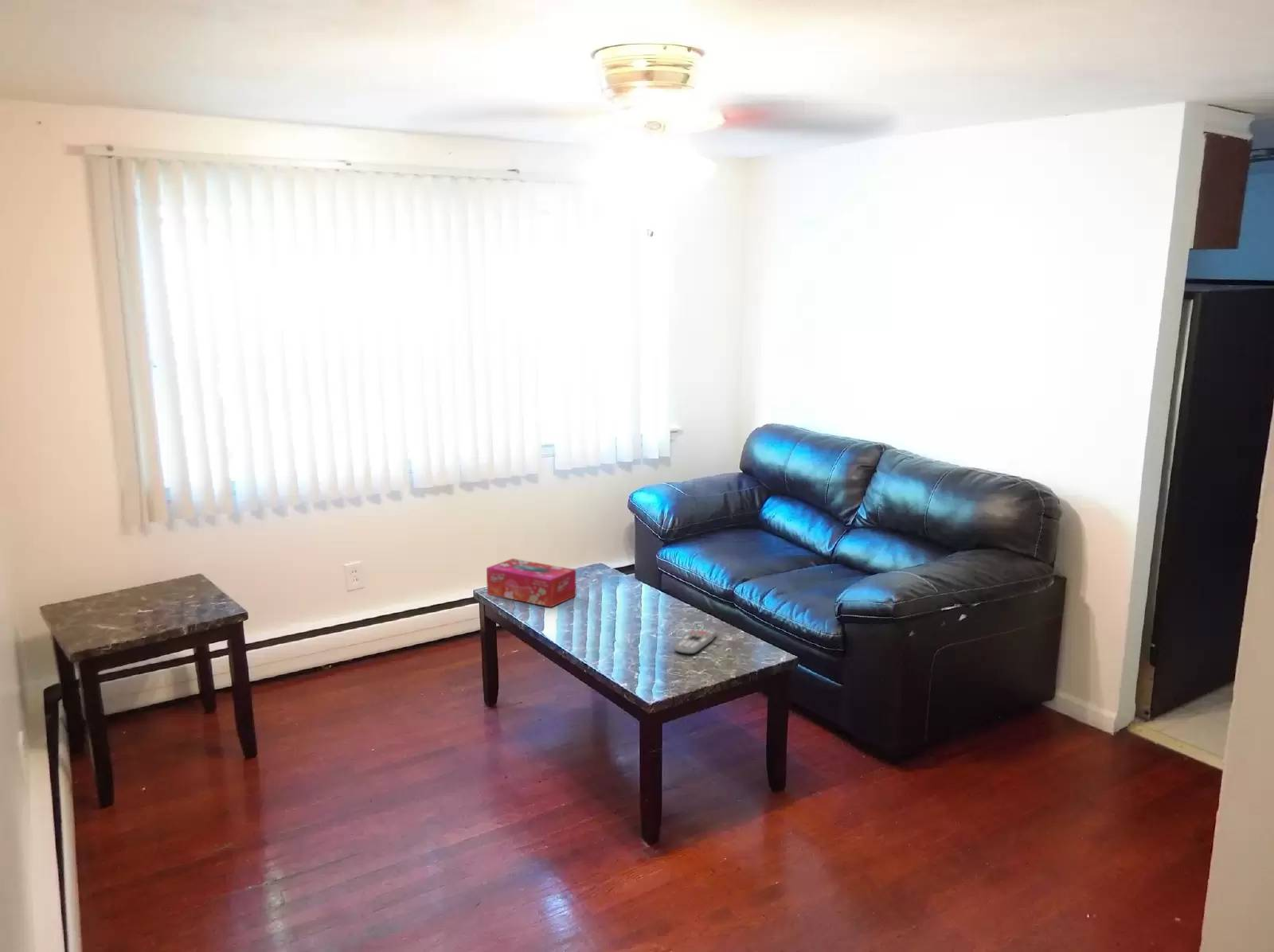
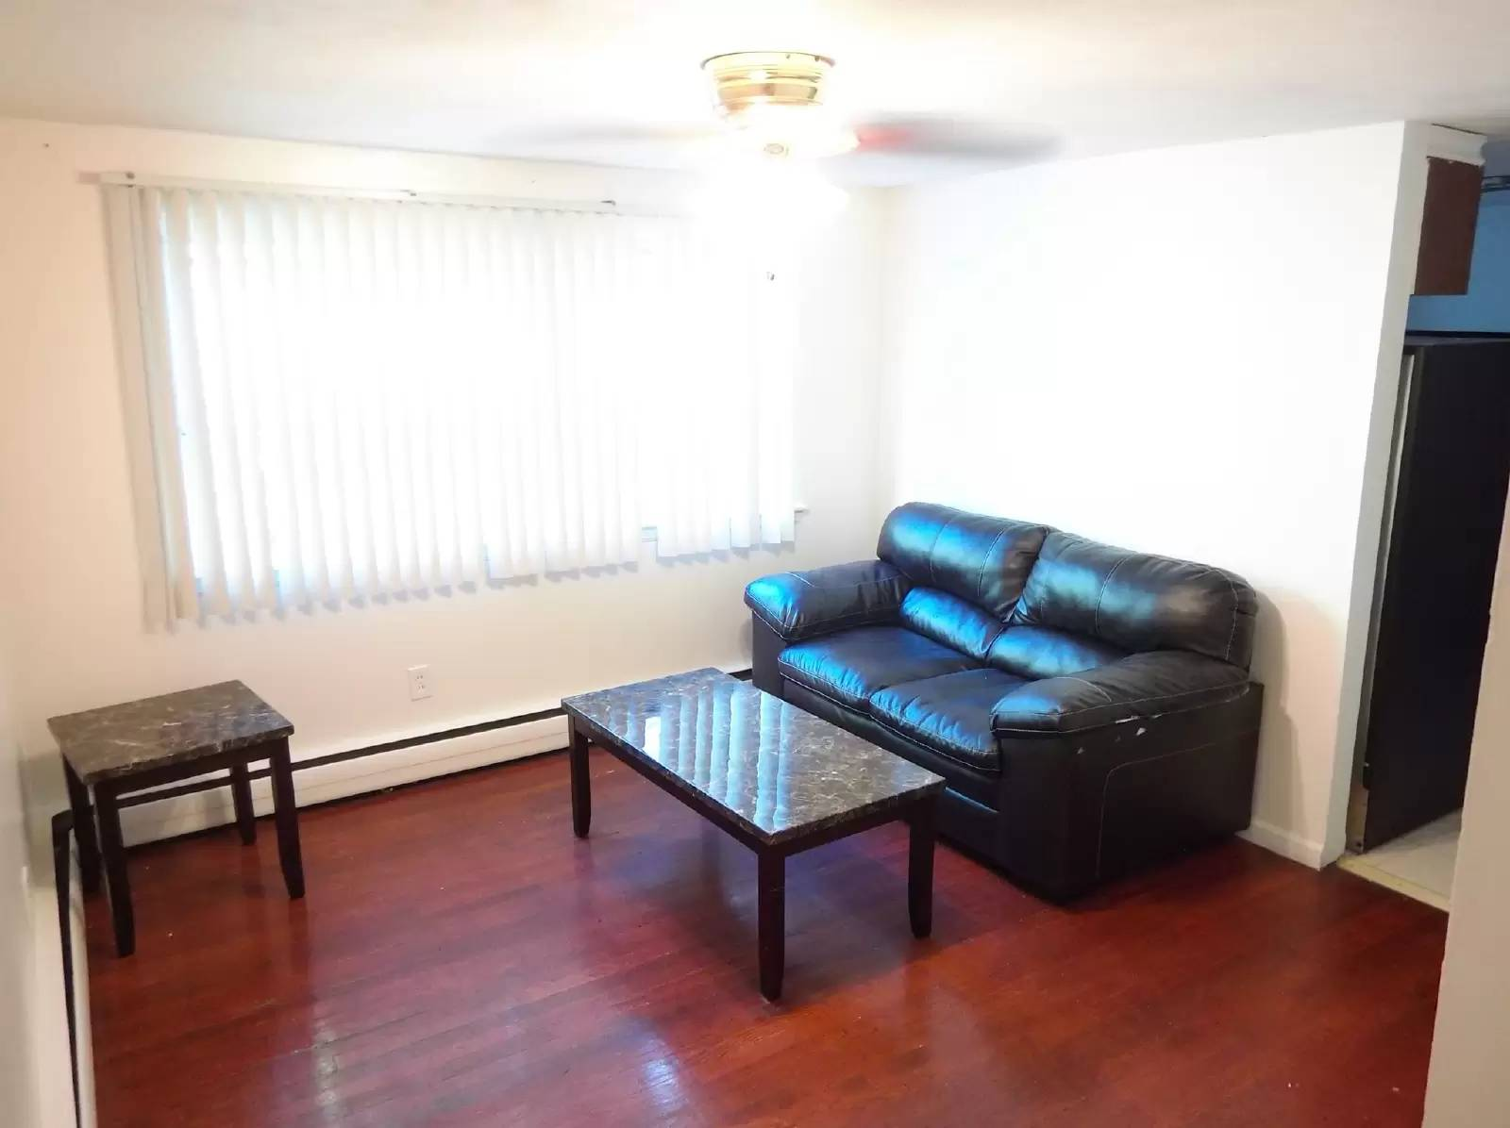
- remote control [674,627,718,655]
- tissue box [486,558,576,608]
